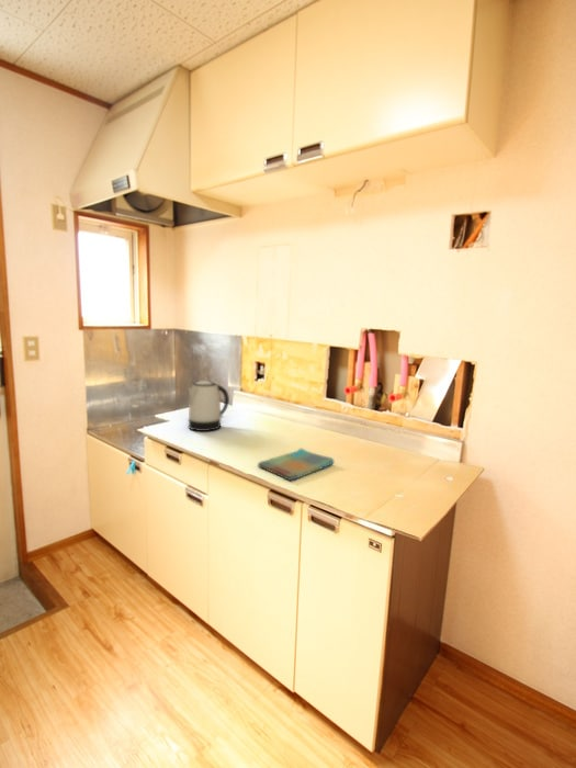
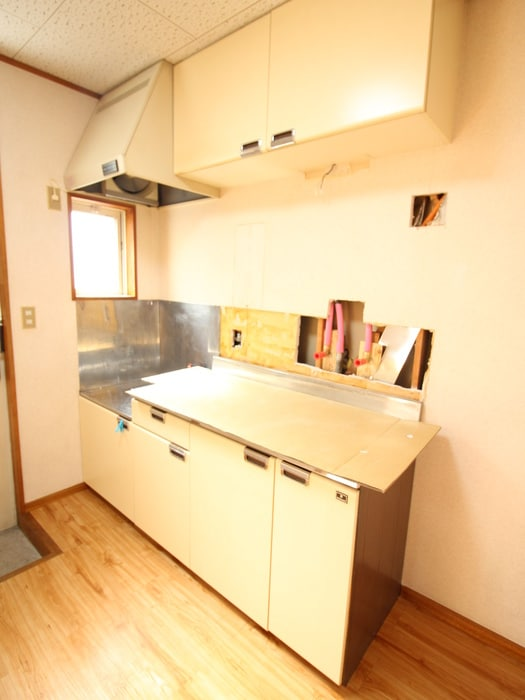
- kettle [187,380,230,432]
- dish towel [257,448,335,482]
